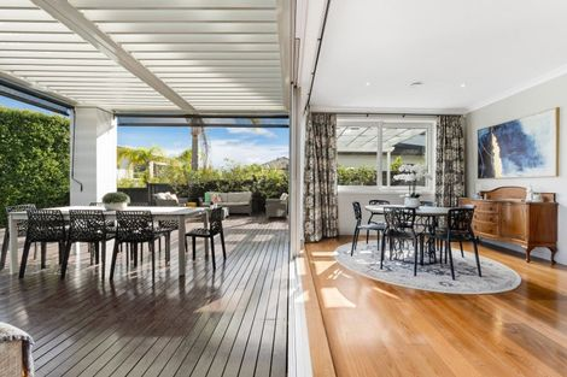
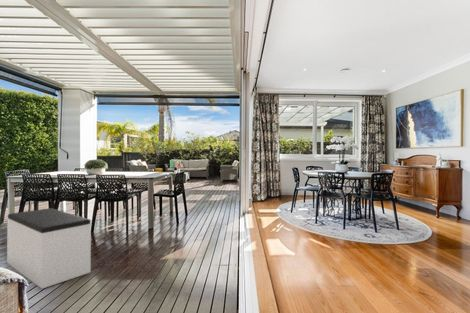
+ bench [6,207,92,290]
